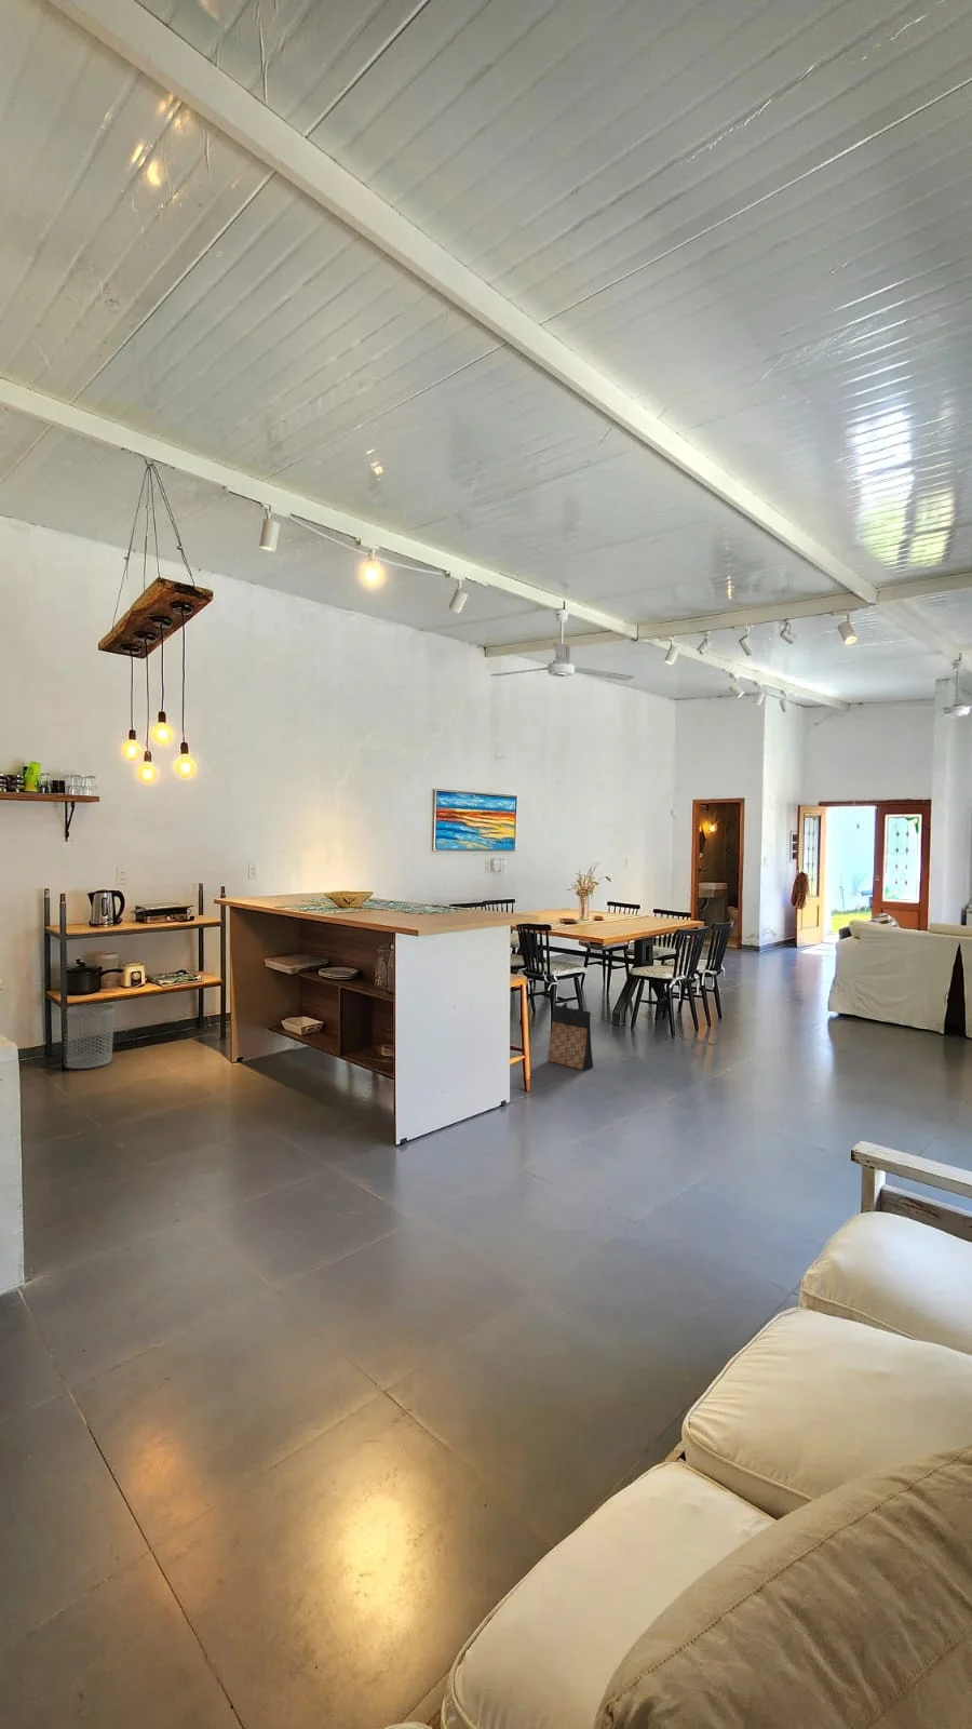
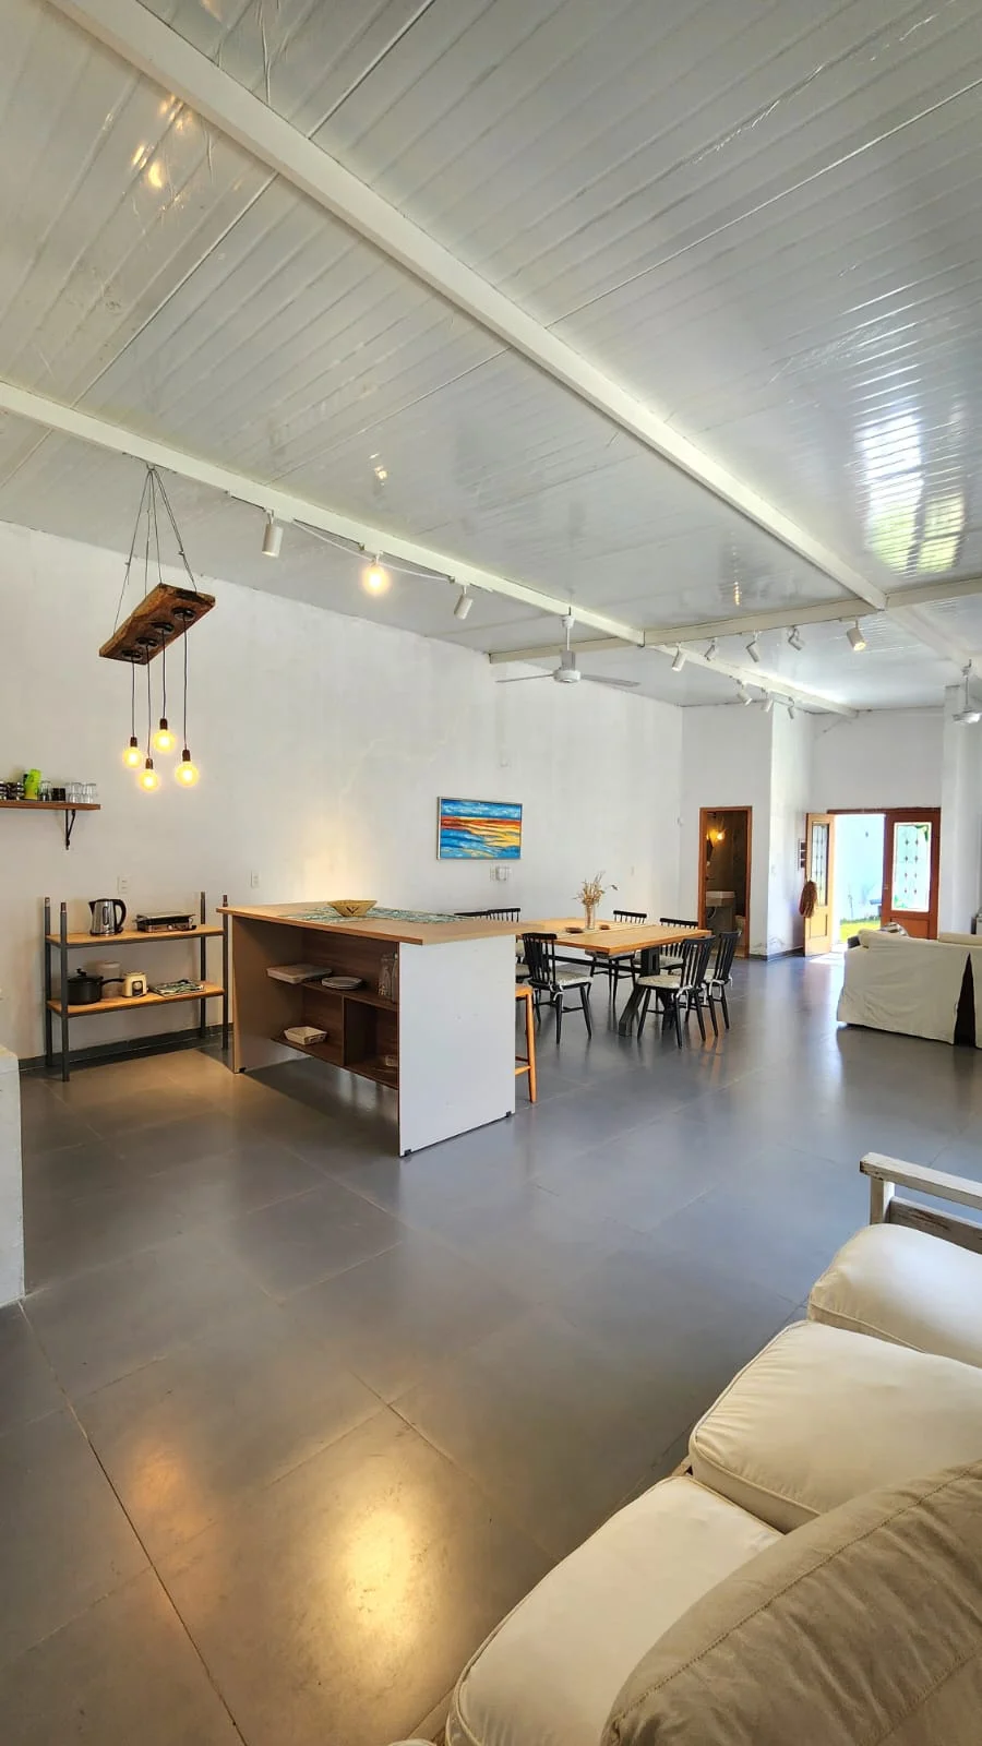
- waste bin [65,1002,115,1070]
- bag [546,1001,595,1071]
